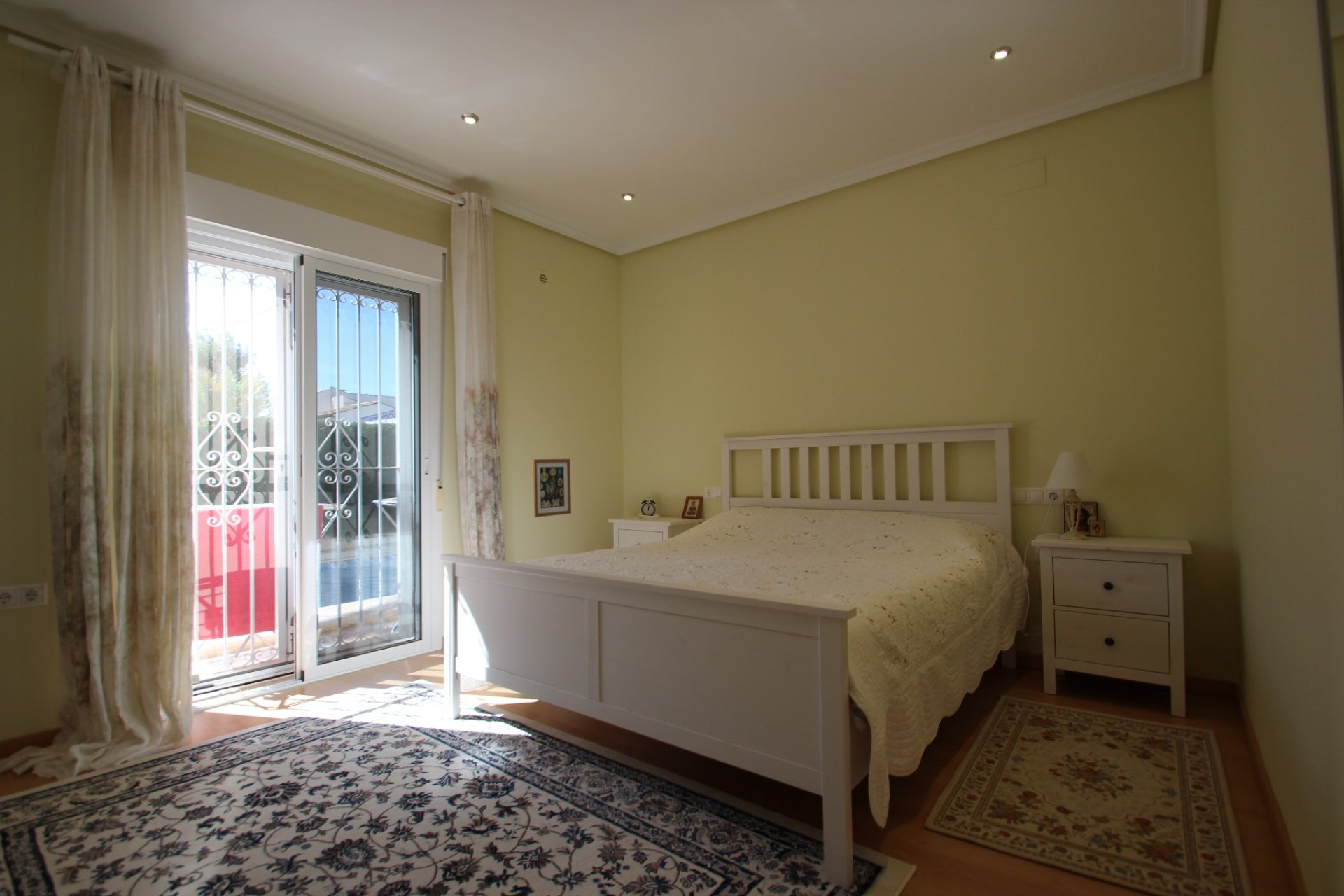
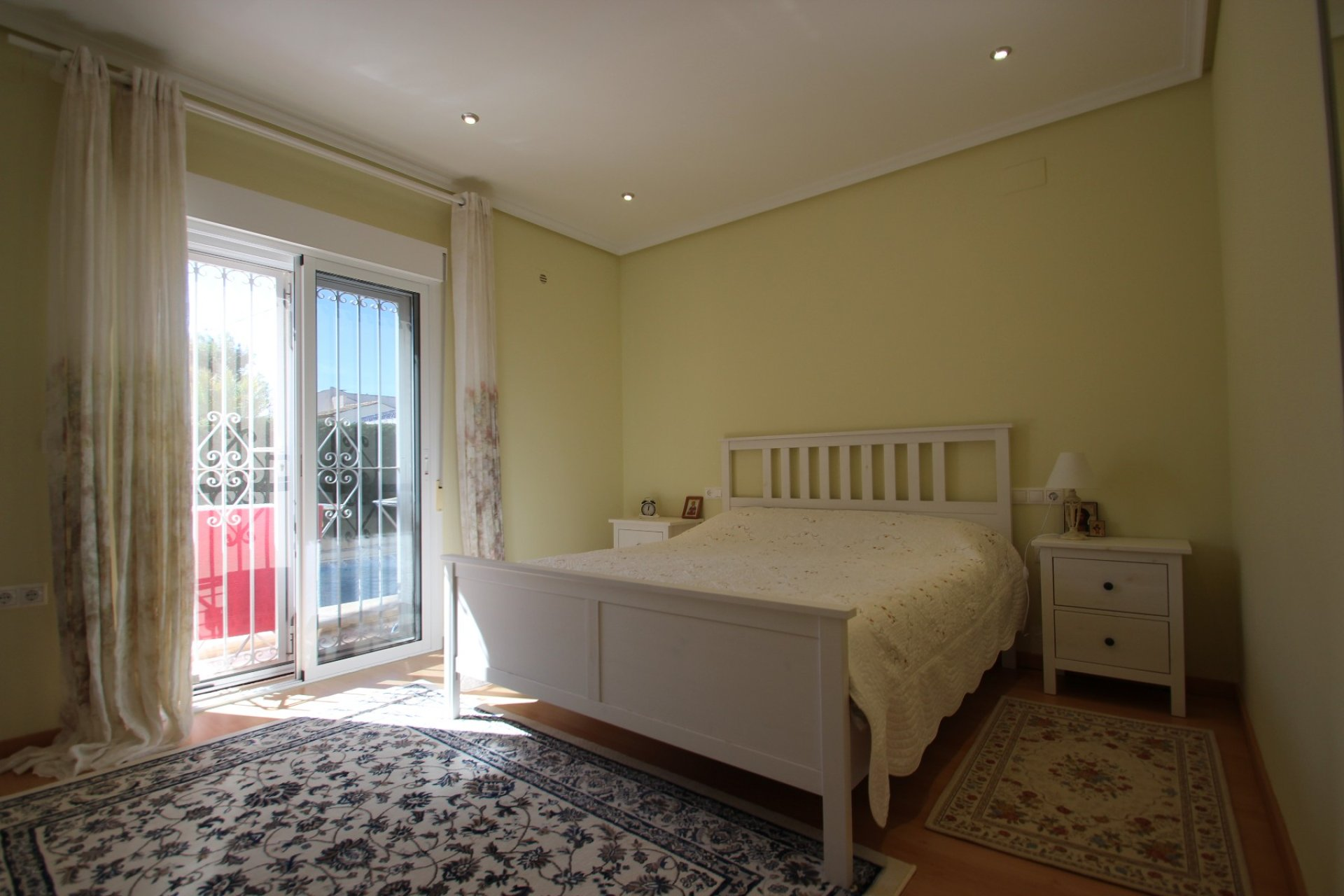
- wall art [533,458,572,518]
